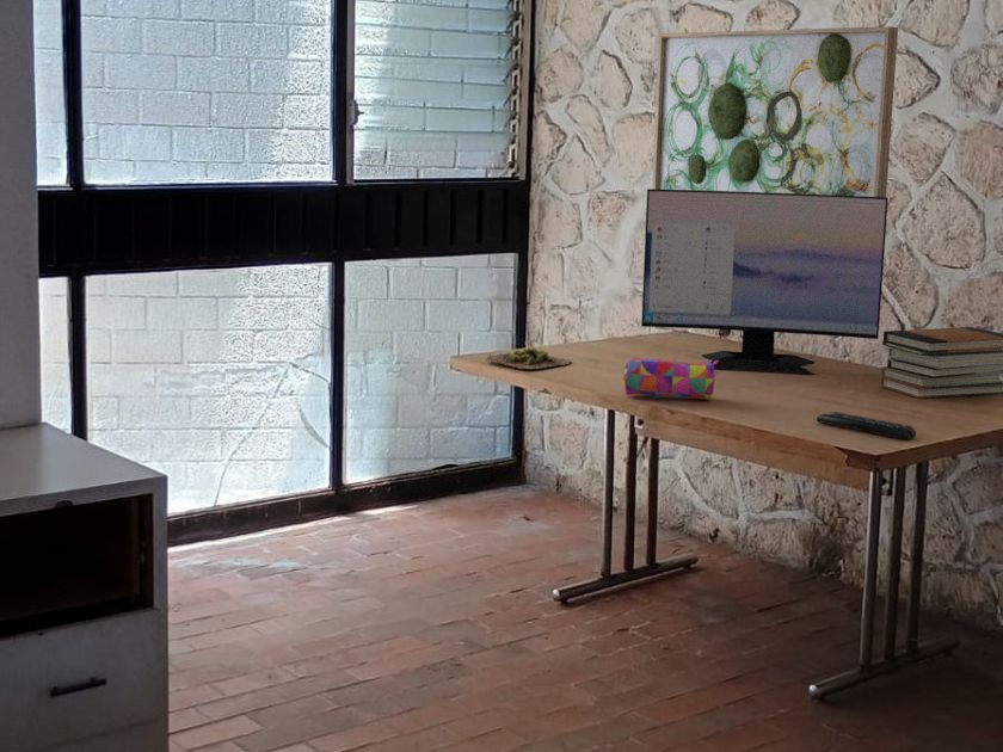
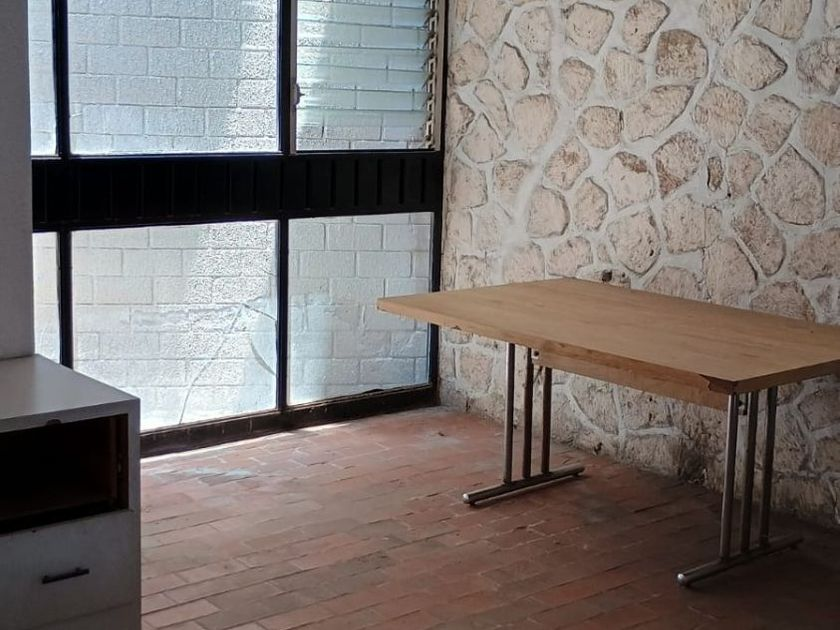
- remote control [816,411,917,442]
- book stack [879,326,1003,400]
- pencil case [622,356,719,401]
- wall art [651,25,899,197]
- succulent plant [485,346,572,370]
- computer monitor [640,187,890,376]
